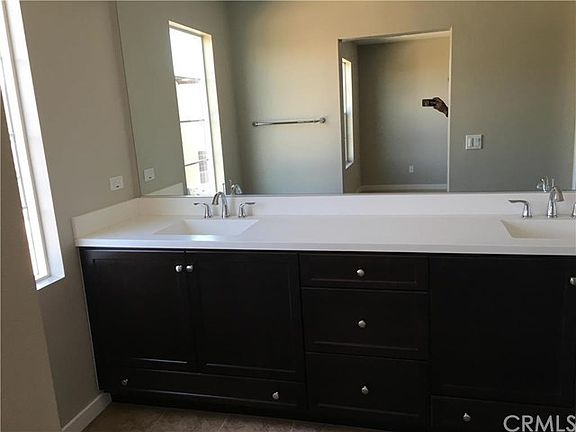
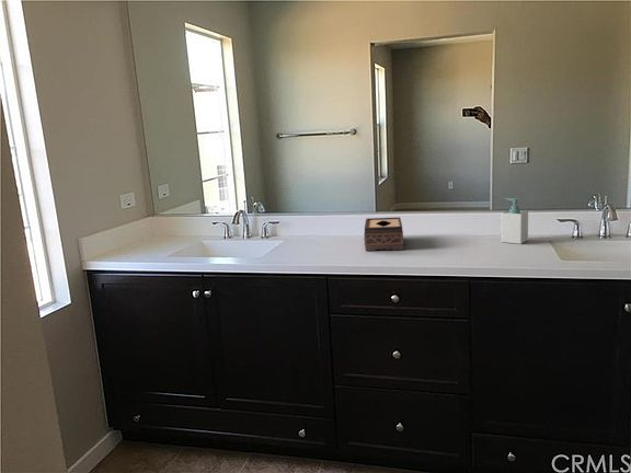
+ tissue box [363,216,404,252]
+ soap bottle [501,197,529,245]
